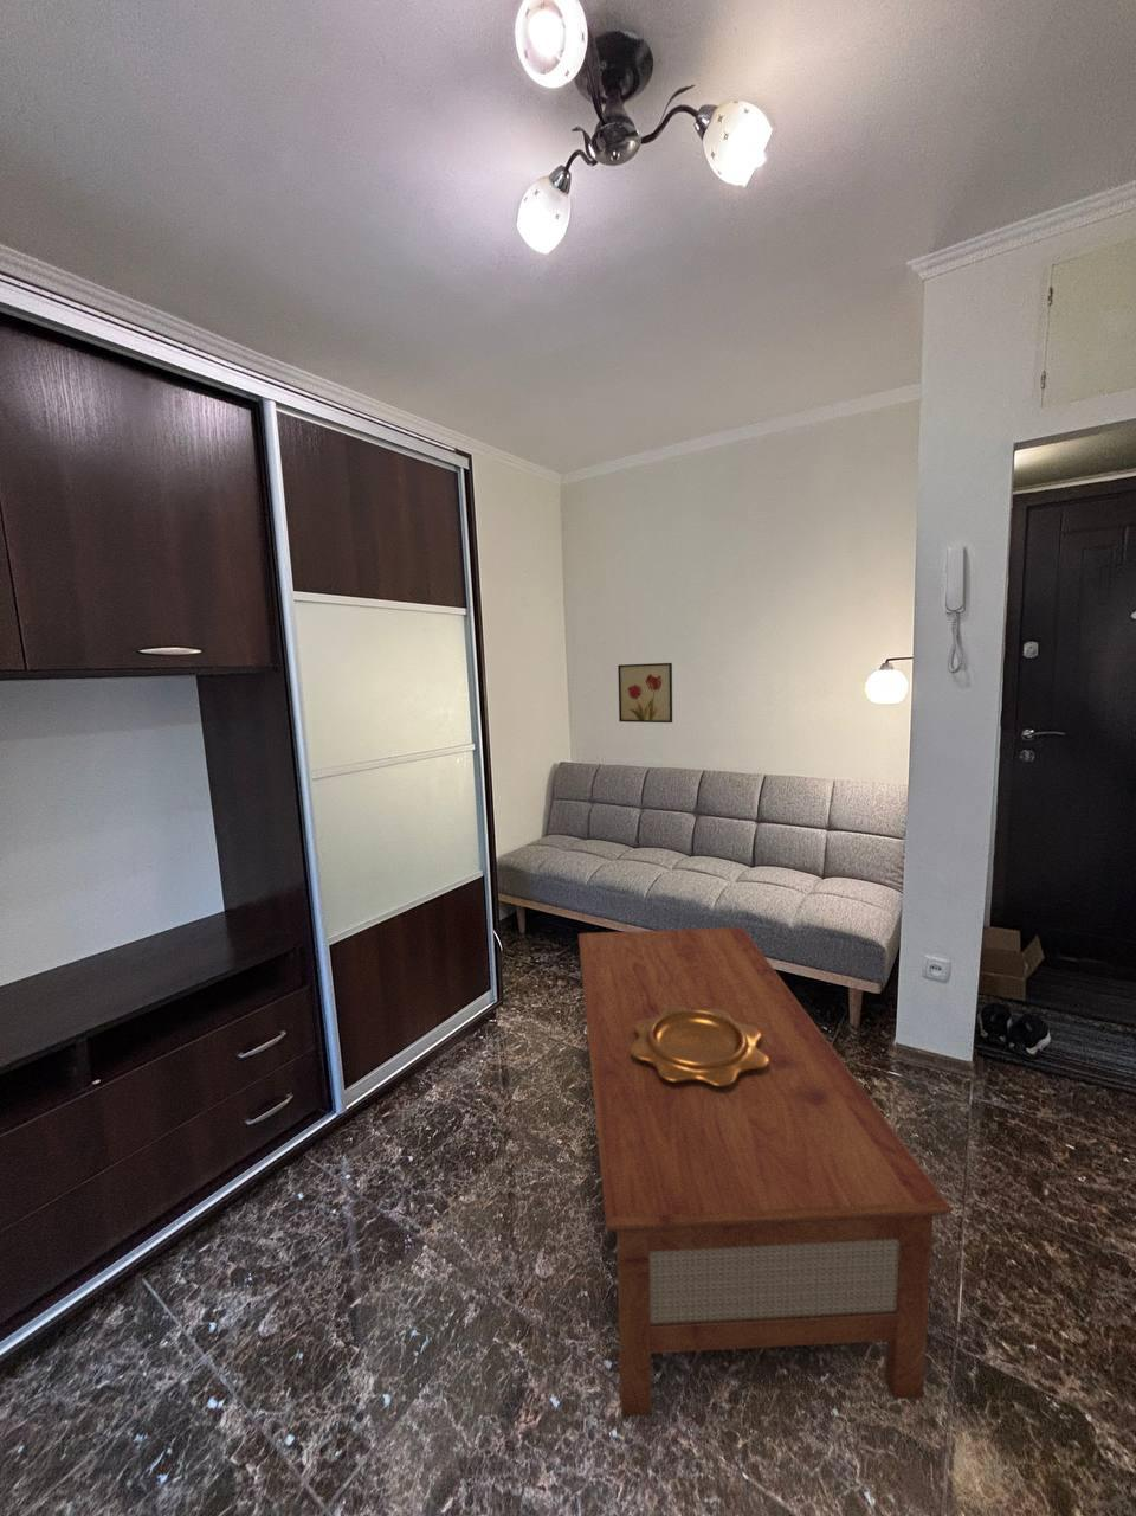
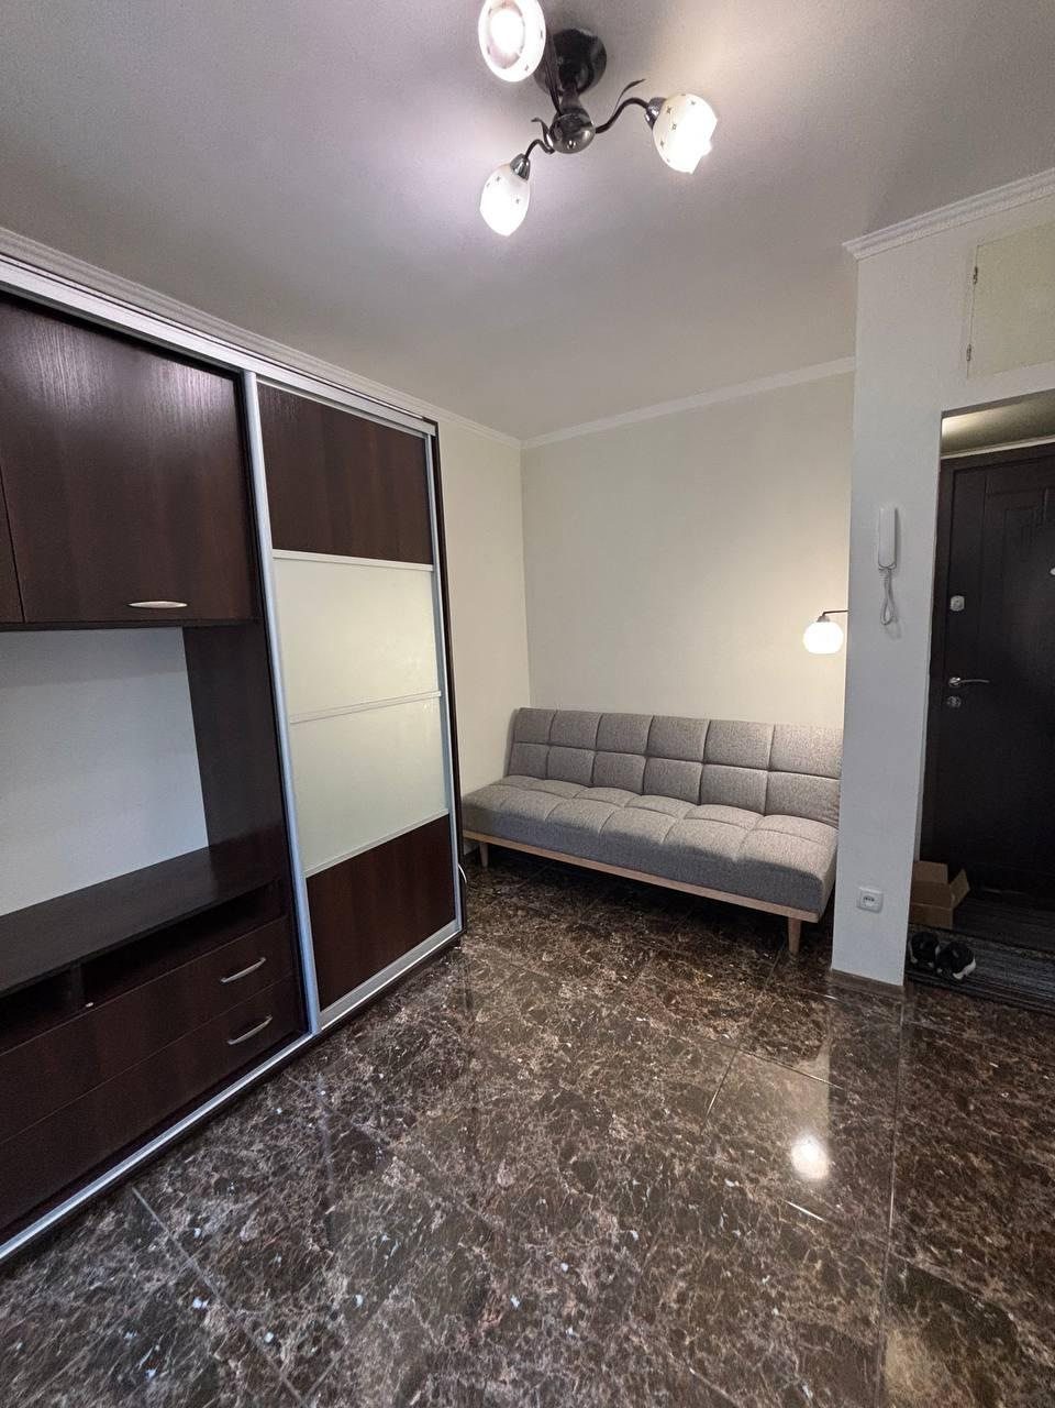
- decorative bowl [630,1006,770,1086]
- wall art [617,663,673,723]
- coffee table [578,926,955,1418]
